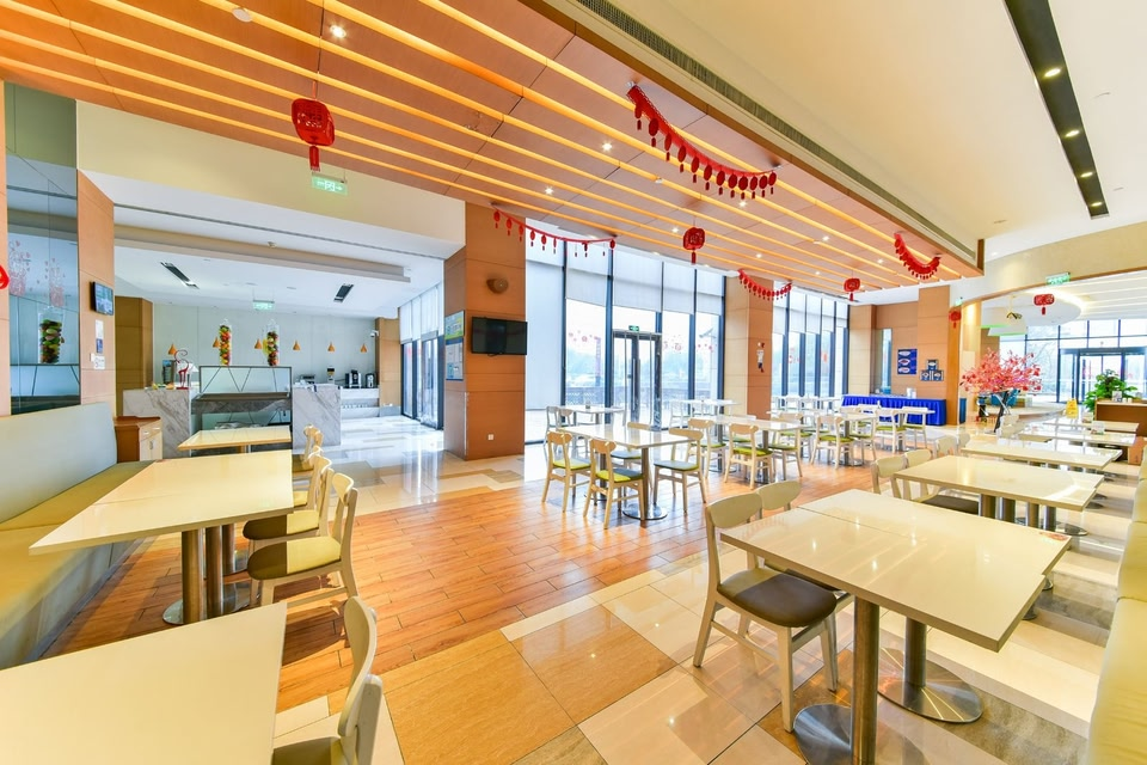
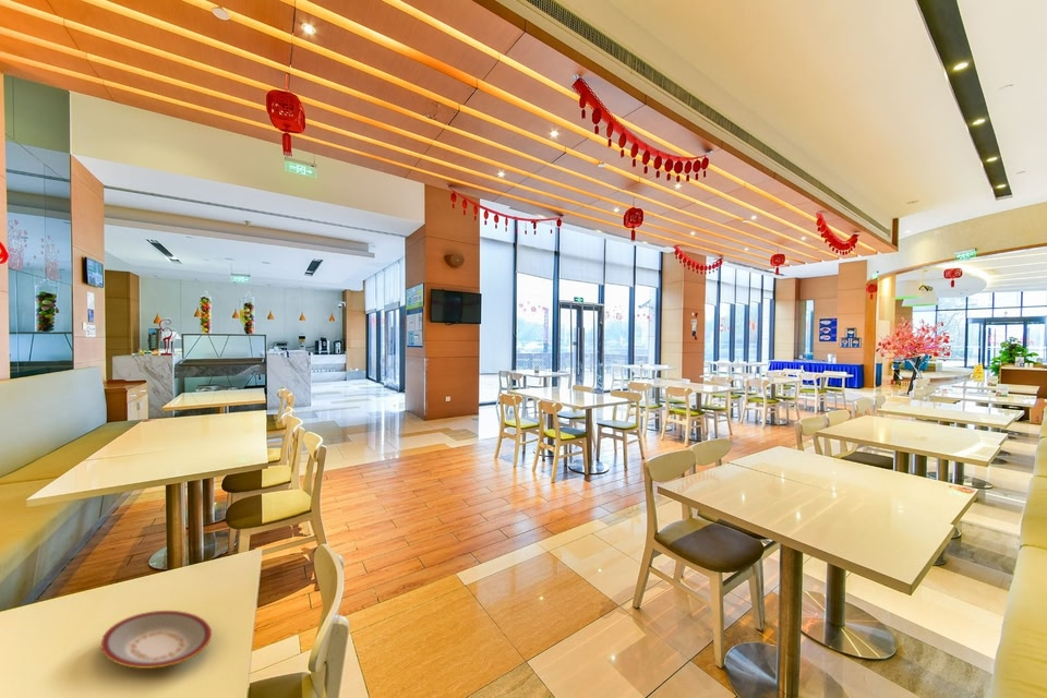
+ plate [100,610,213,670]
